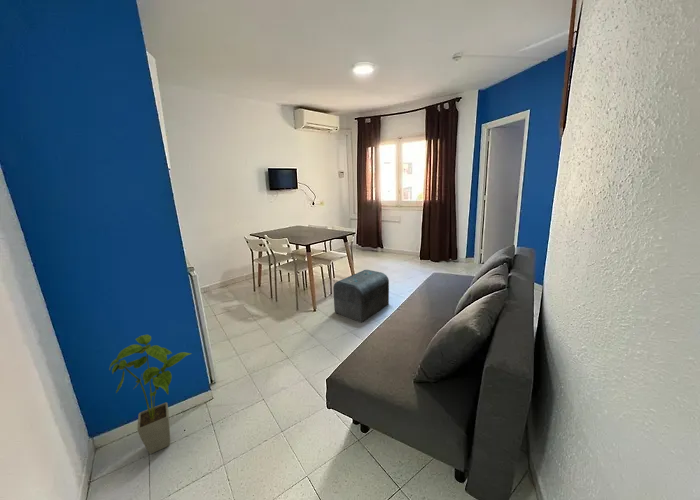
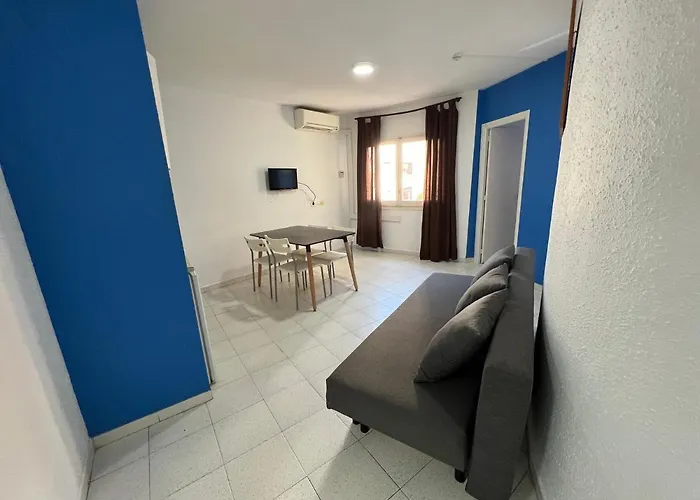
- house plant [108,334,193,455]
- ottoman [332,269,390,323]
